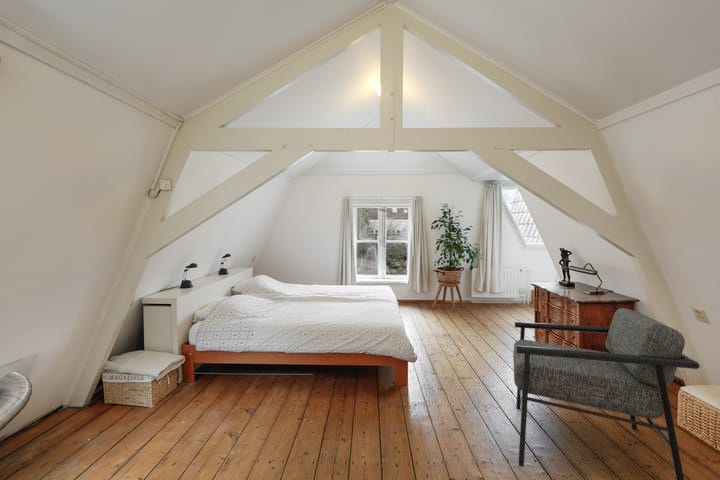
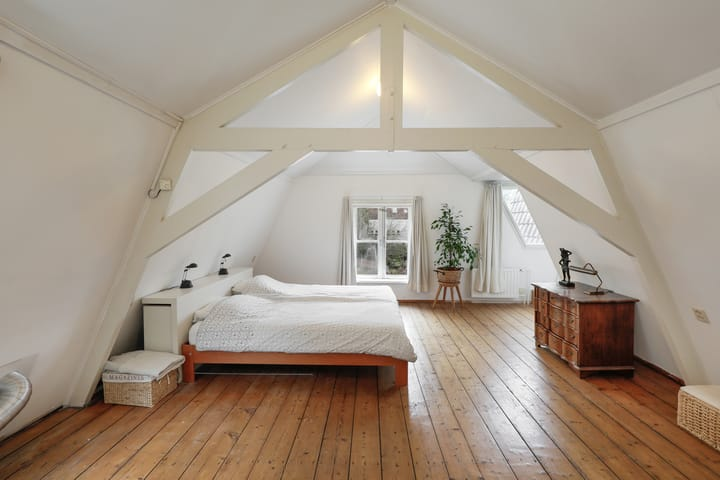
- armchair [512,307,701,480]
